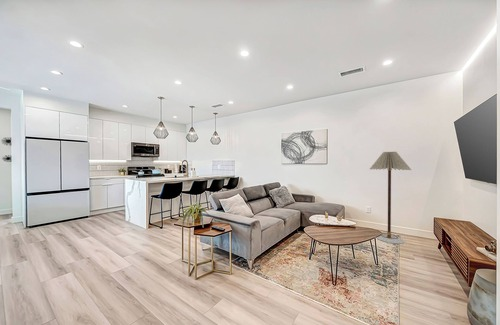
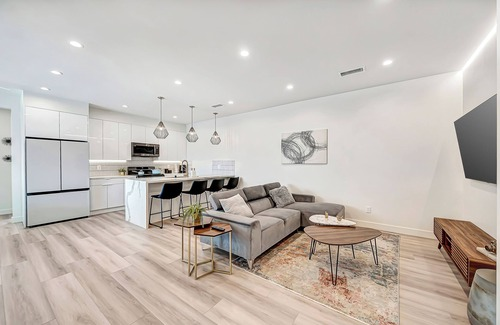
- floor lamp [369,151,412,244]
